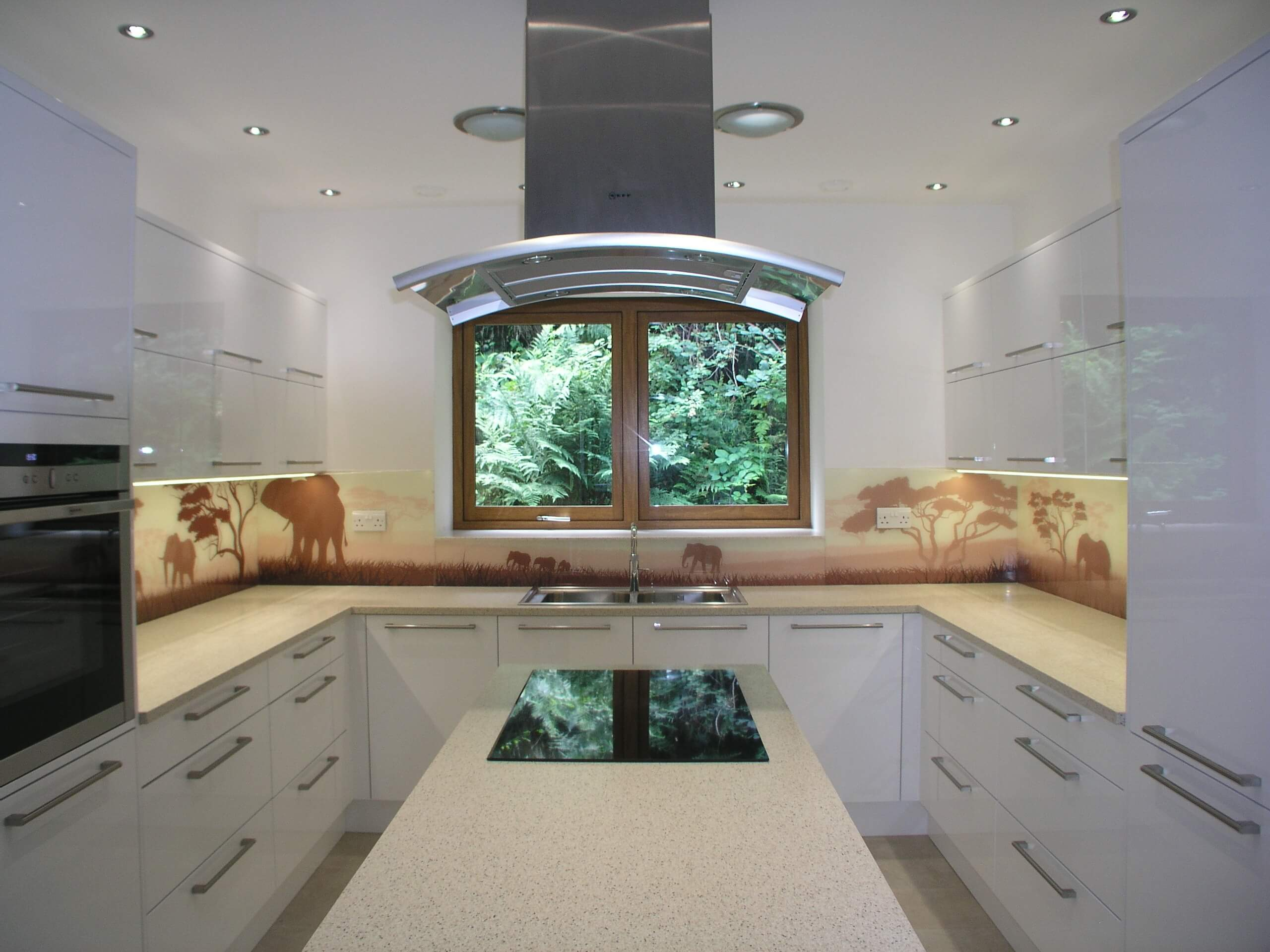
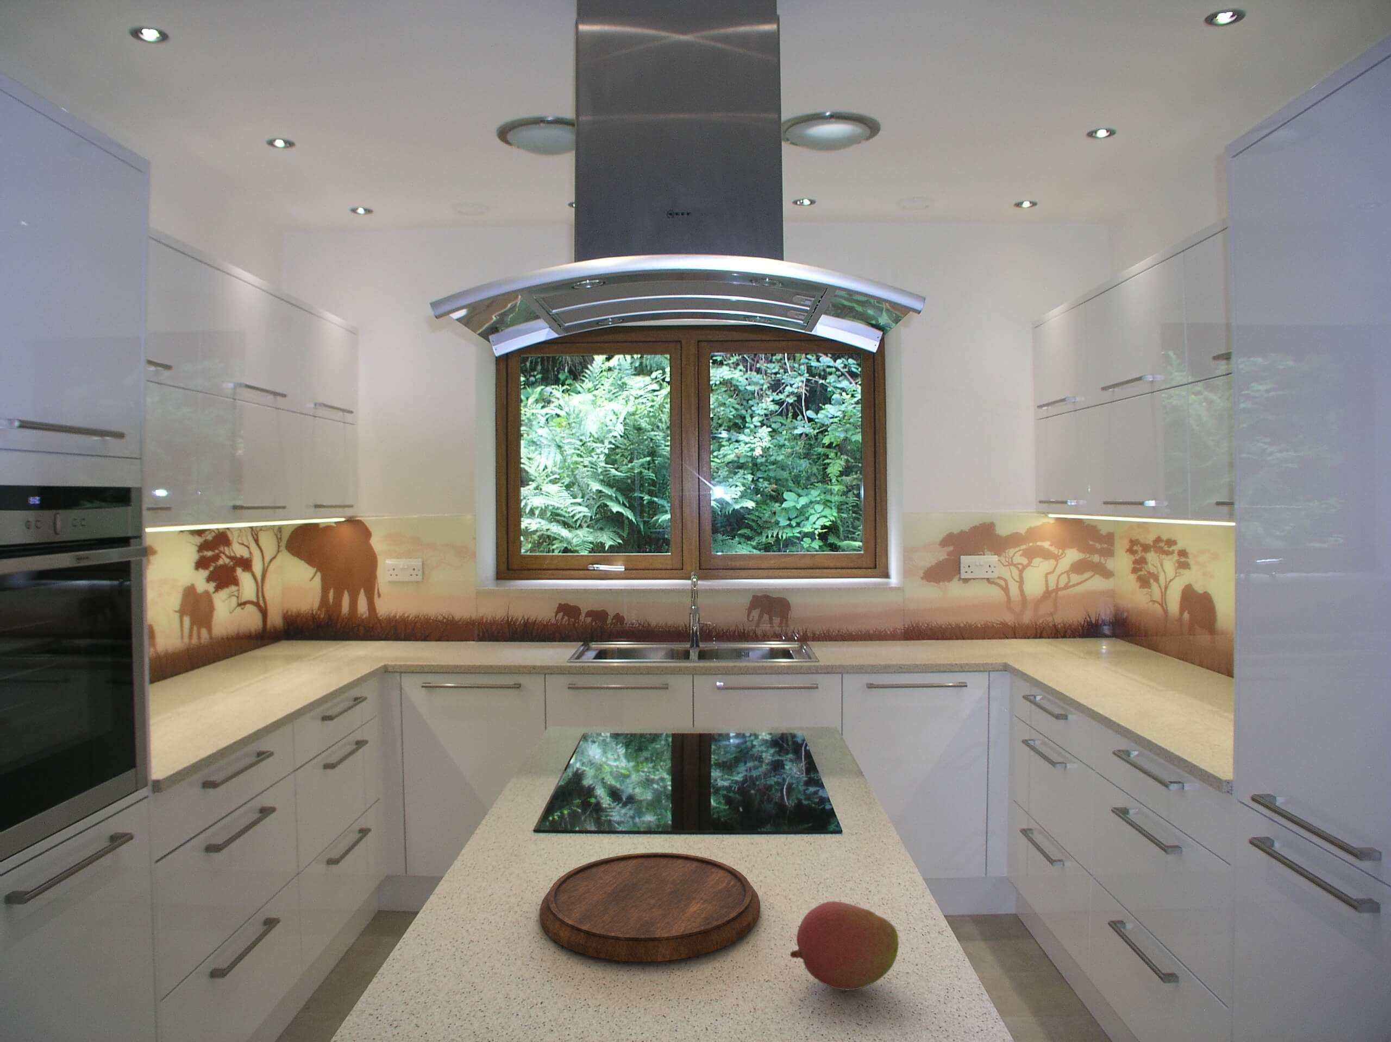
+ fruit [790,901,899,991]
+ cutting board [539,852,761,962]
